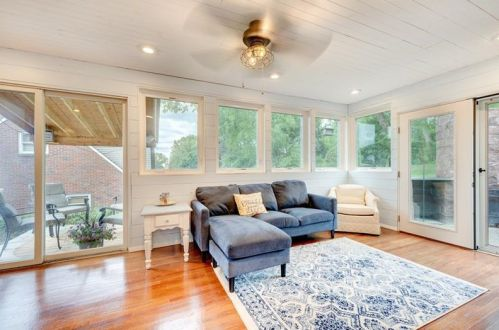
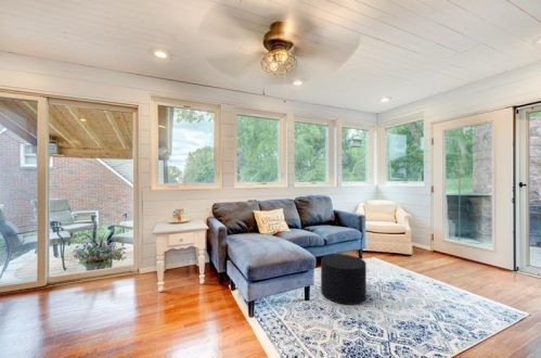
+ stool [320,253,368,306]
